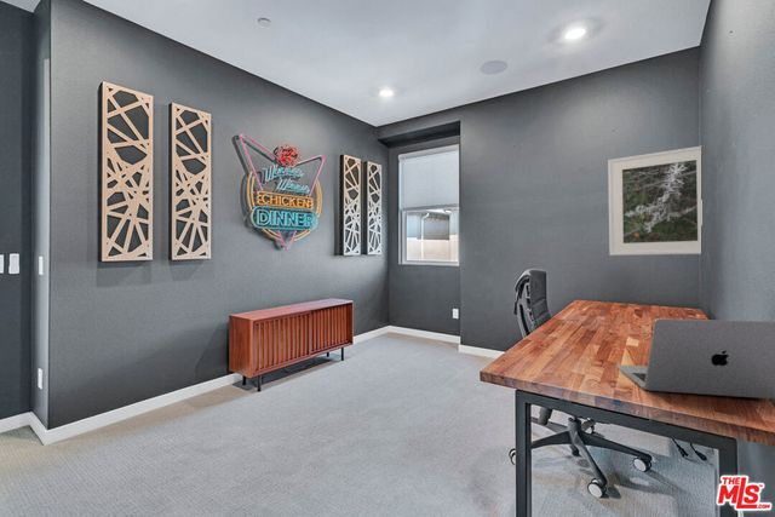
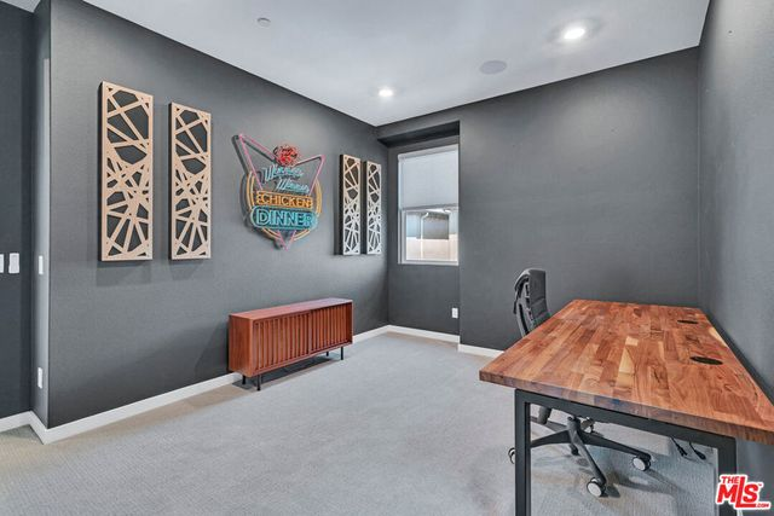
- laptop [615,317,775,400]
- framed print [607,145,704,257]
